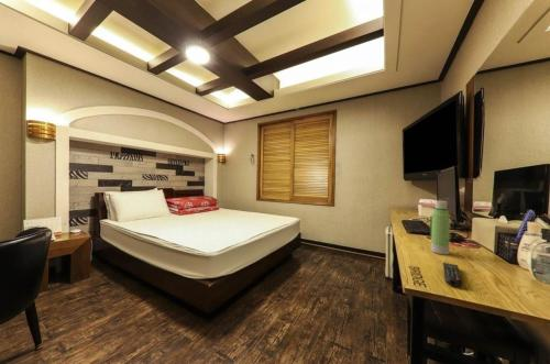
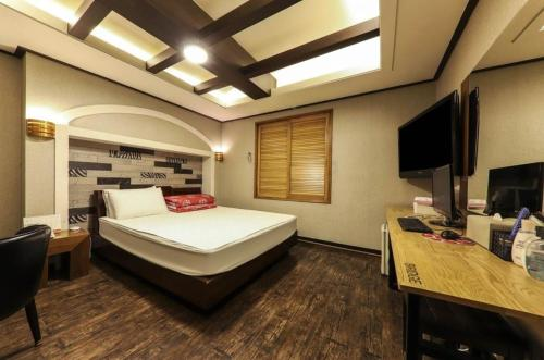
- water bottle [429,200,451,255]
- remote control [442,262,463,288]
